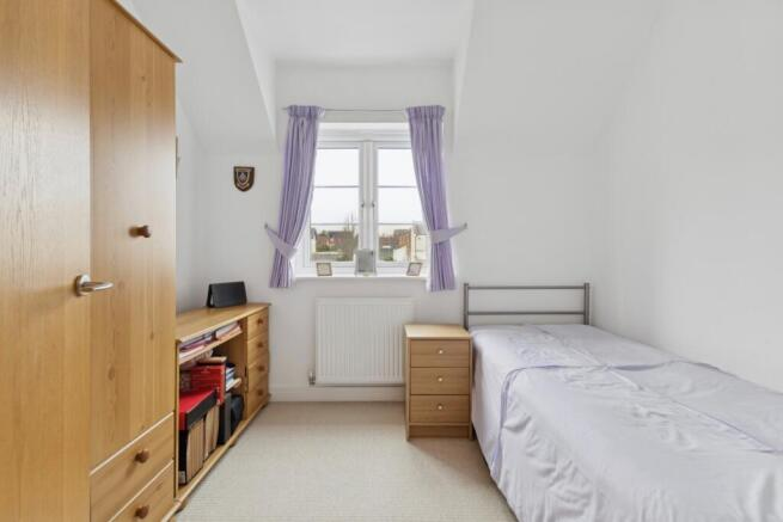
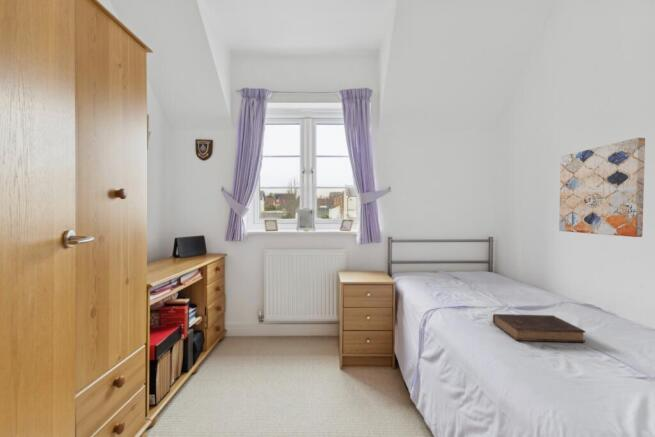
+ wall art [558,137,646,238]
+ book [492,313,587,343]
